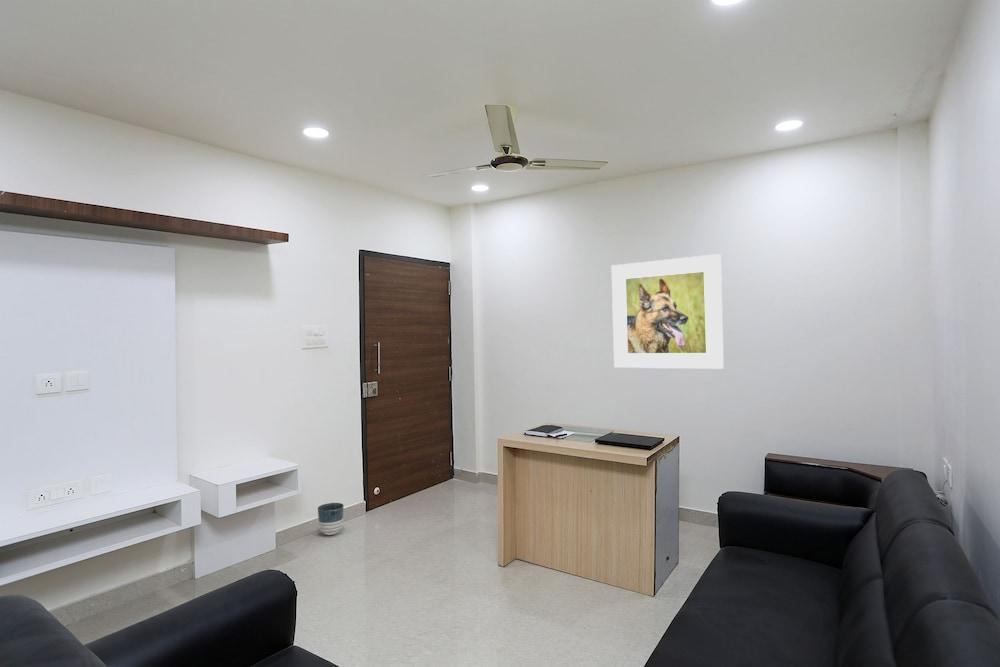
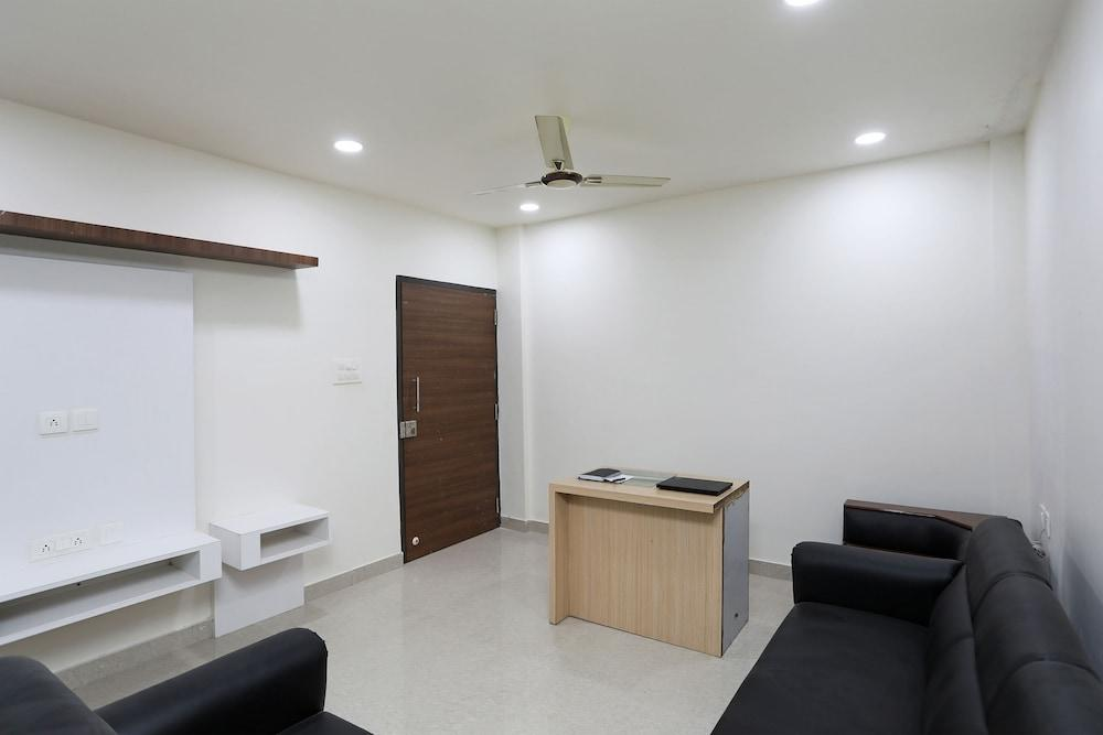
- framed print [611,253,725,370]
- planter [317,502,345,536]
